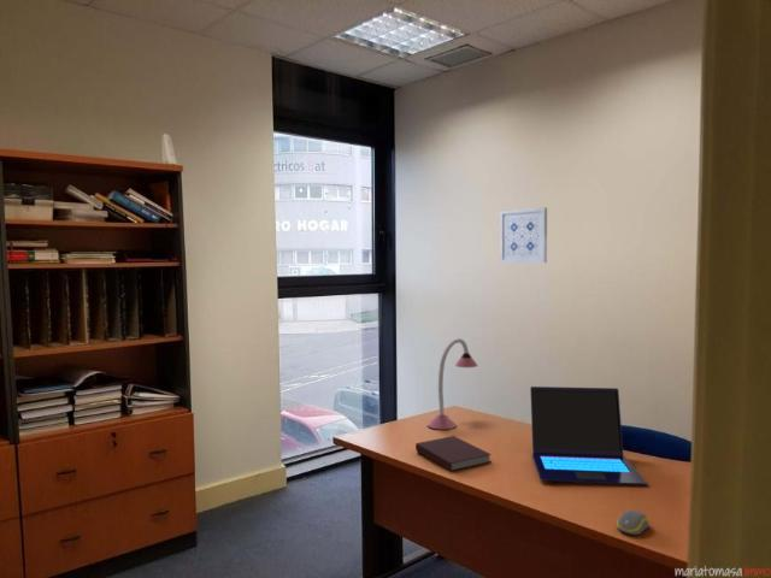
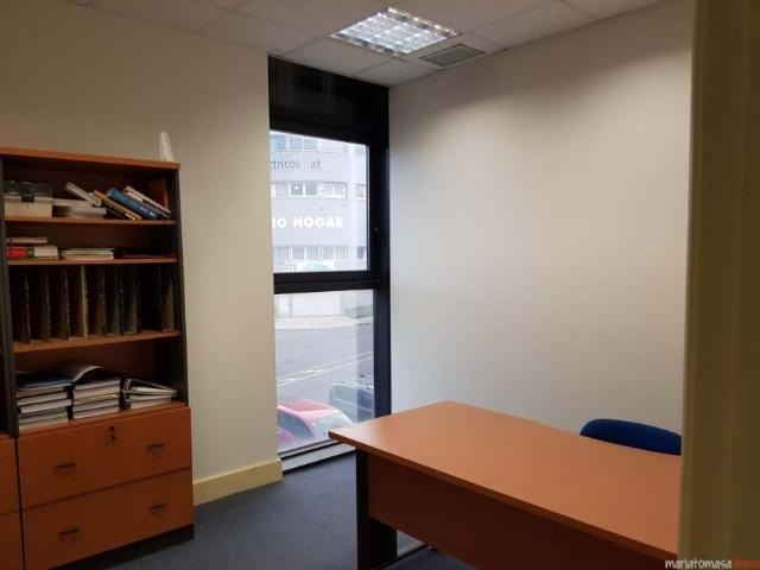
- computer mouse [616,509,649,536]
- notebook [414,435,493,472]
- wall art [499,206,548,264]
- laptop [529,385,649,486]
- desk lamp [426,337,478,430]
